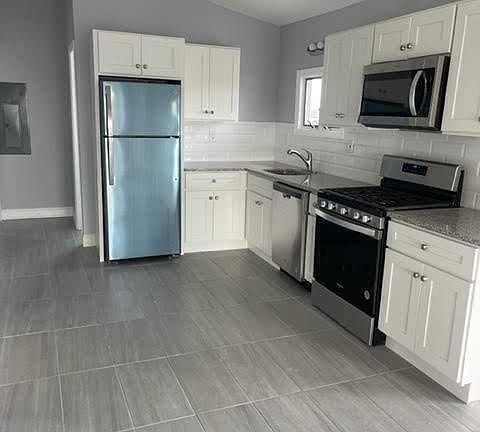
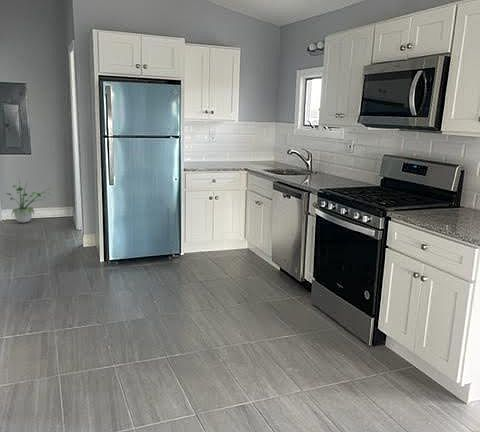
+ potted plant [5,178,52,224]
